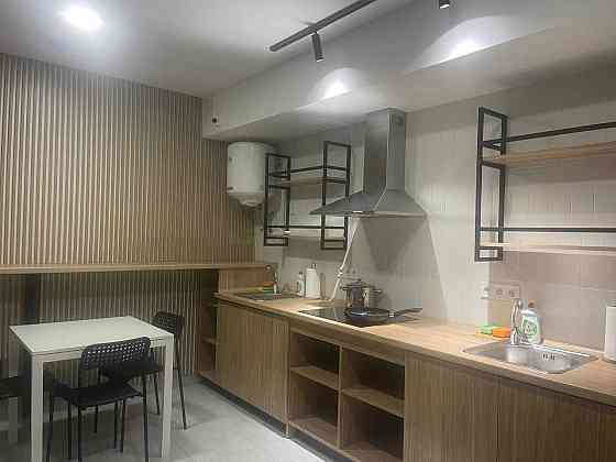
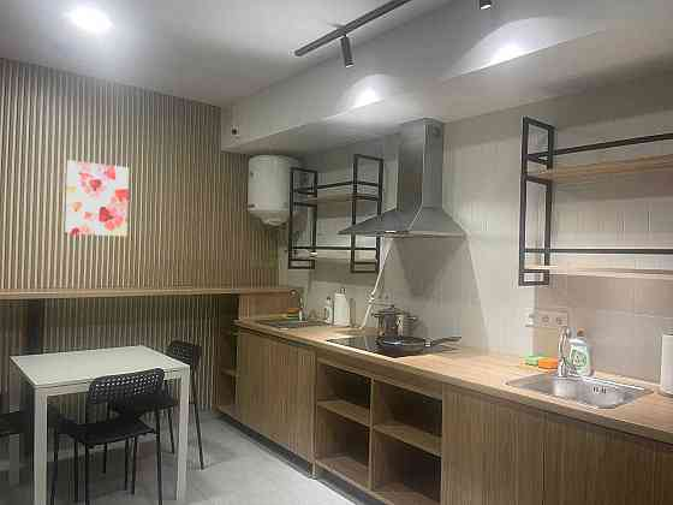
+ wall art [64,159,130,237]
